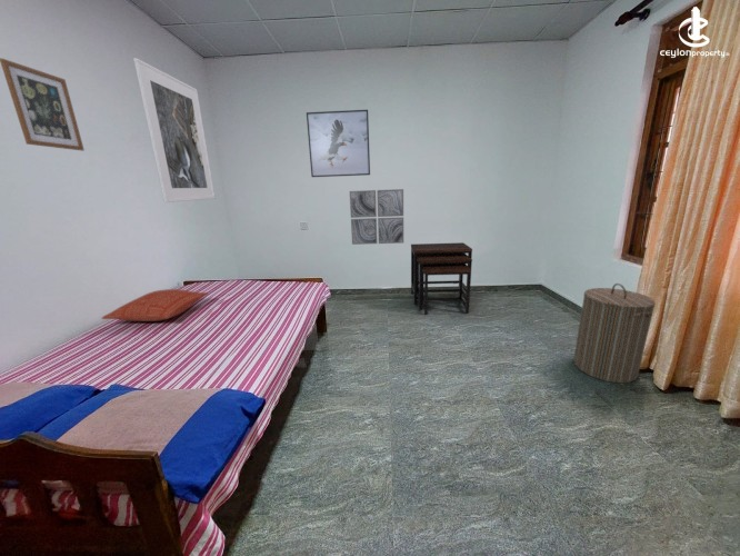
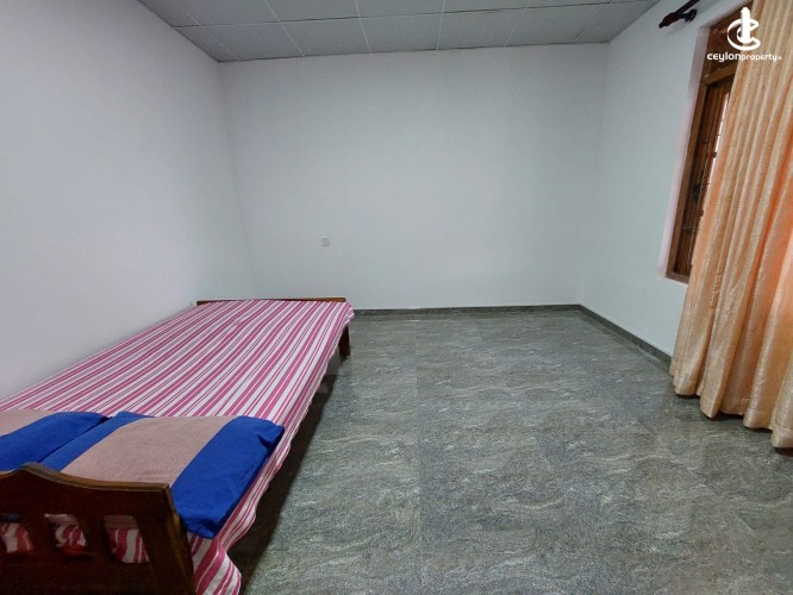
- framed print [132,57,217,203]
- wall art [349,188,404,246]
- desk [410,241,473,316]
- laundry hamper [572,282,657,385]
- wall art [0,57,86,151]
- pillow [100,288,209,322]
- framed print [306,109,371,178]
